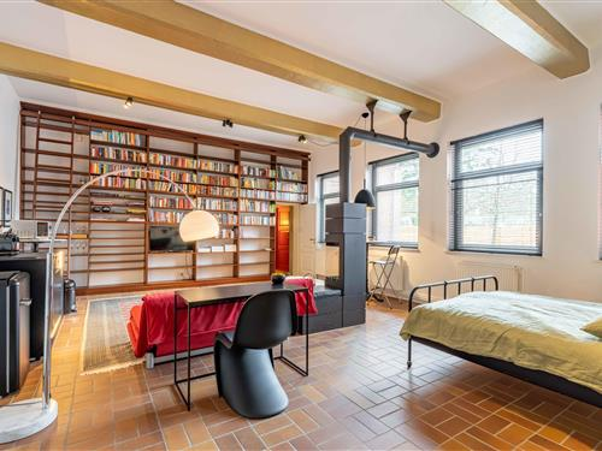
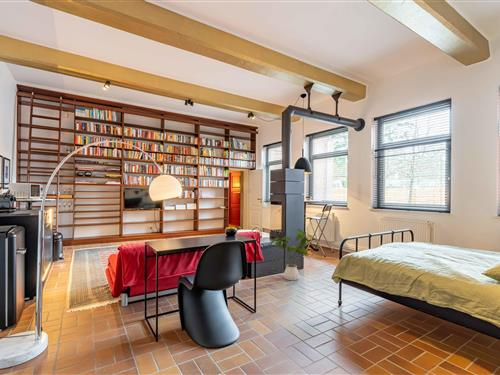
+ house plant [268,228,320,281]
